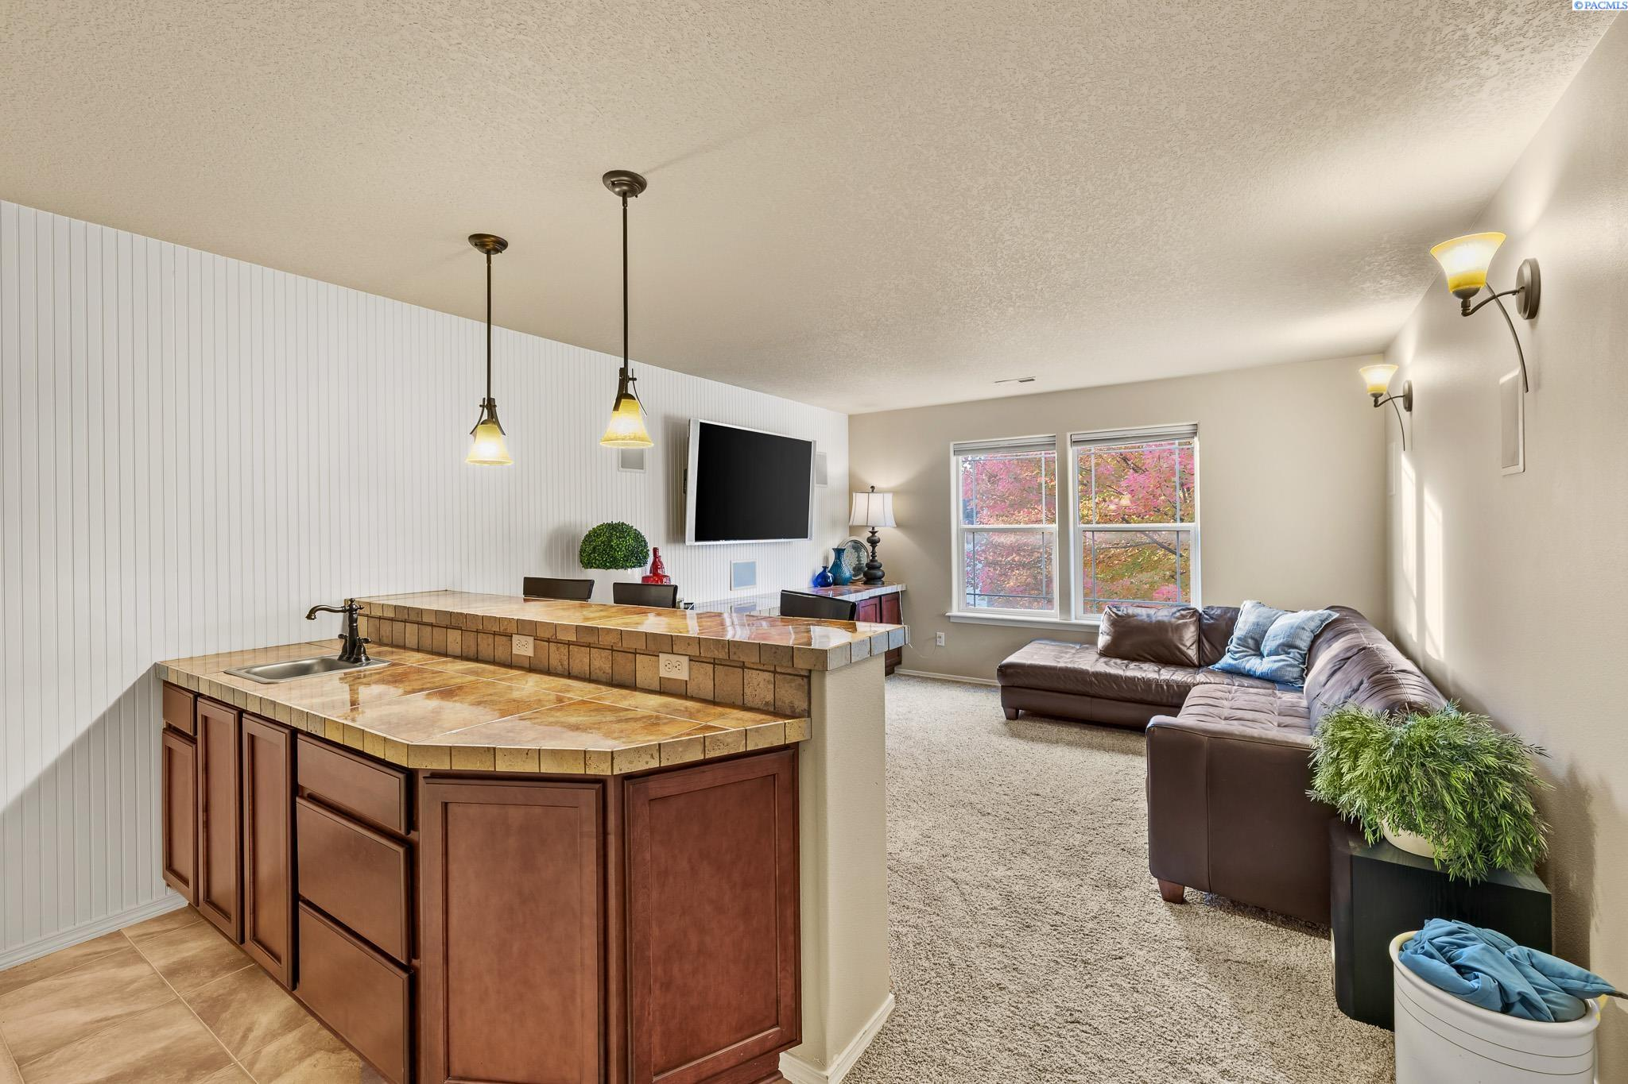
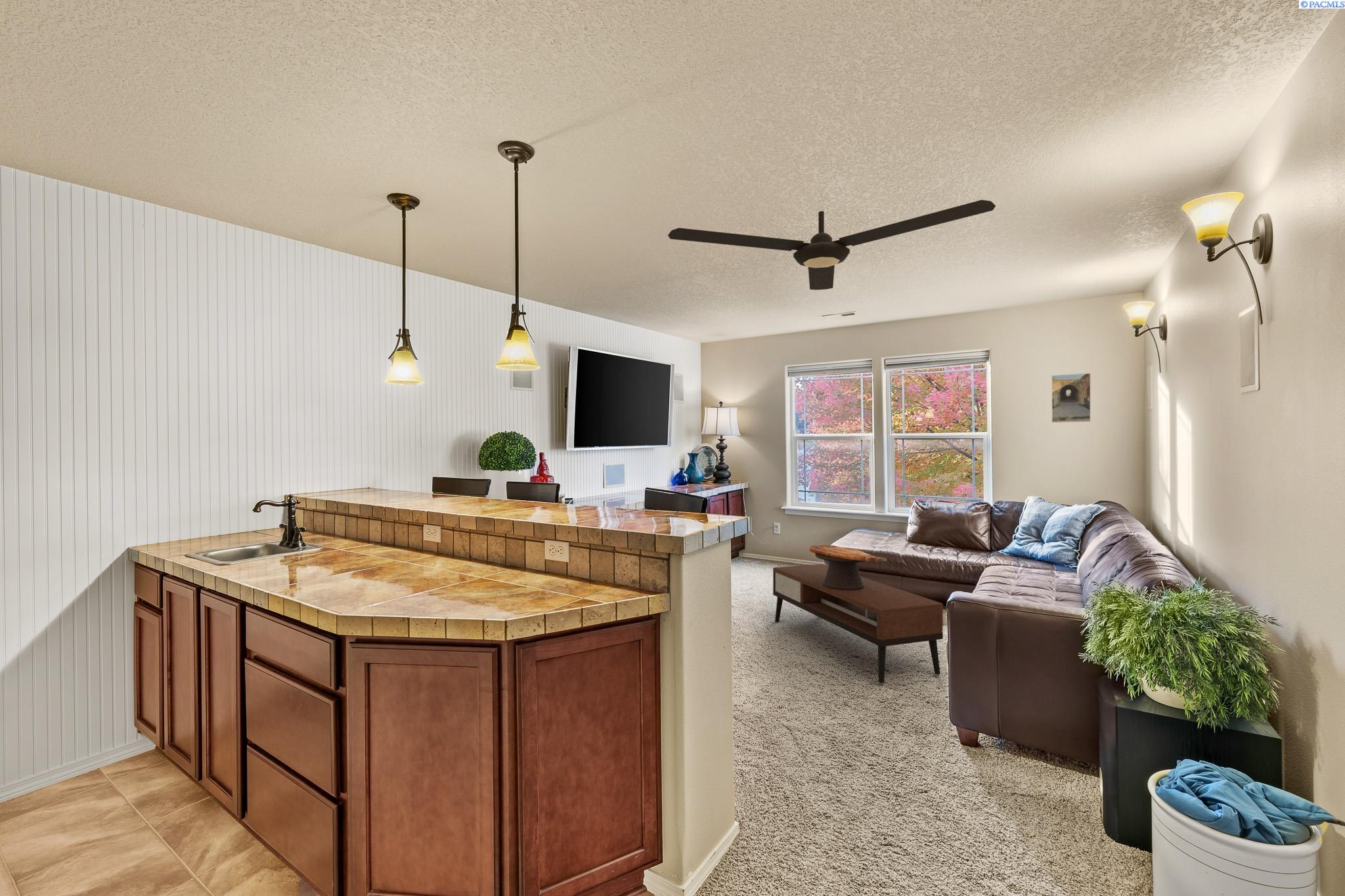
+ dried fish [809,544,887,590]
+ coffee table [772,563,944,684]
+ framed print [1051,372,1091,423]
+ ceiling fan [667,200,996,291]
